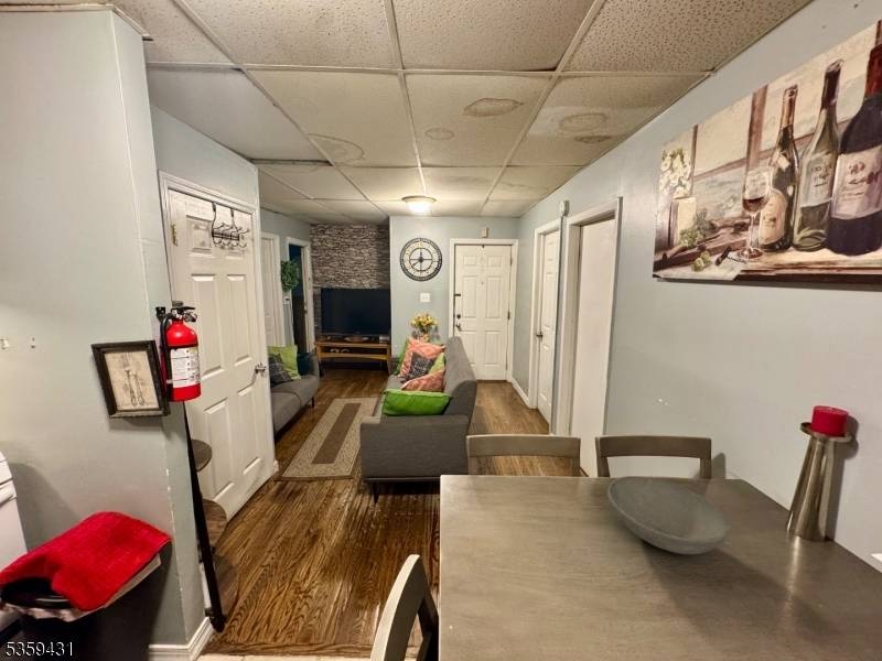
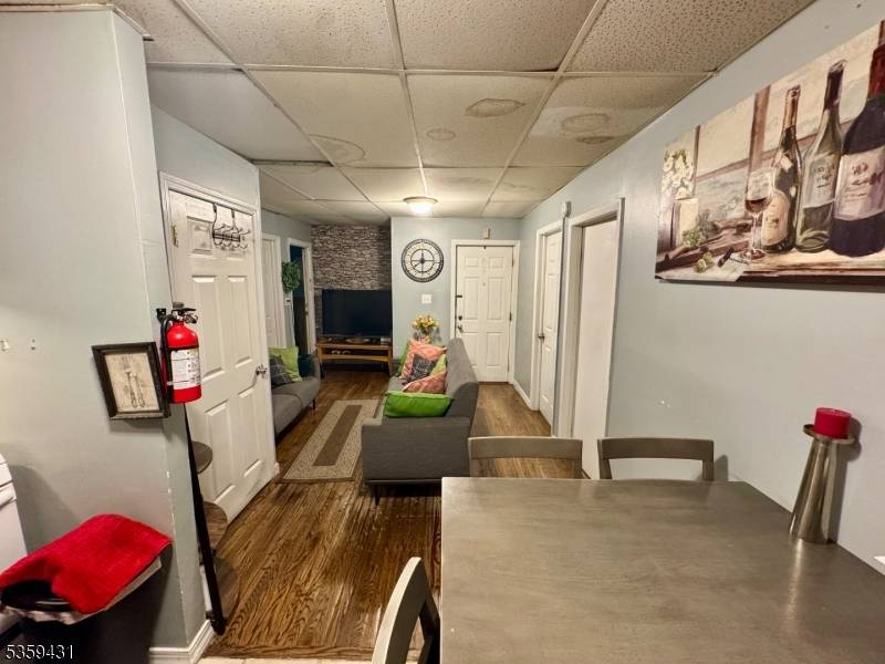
- bowl [606,475,731,555]
